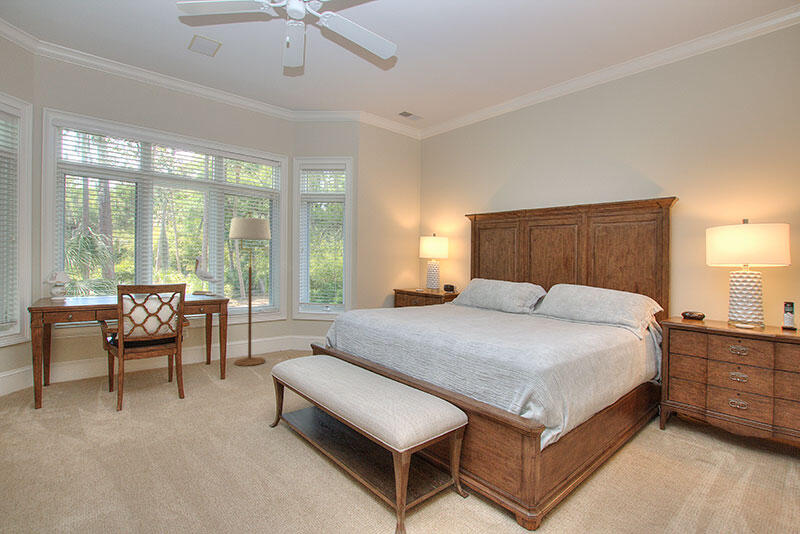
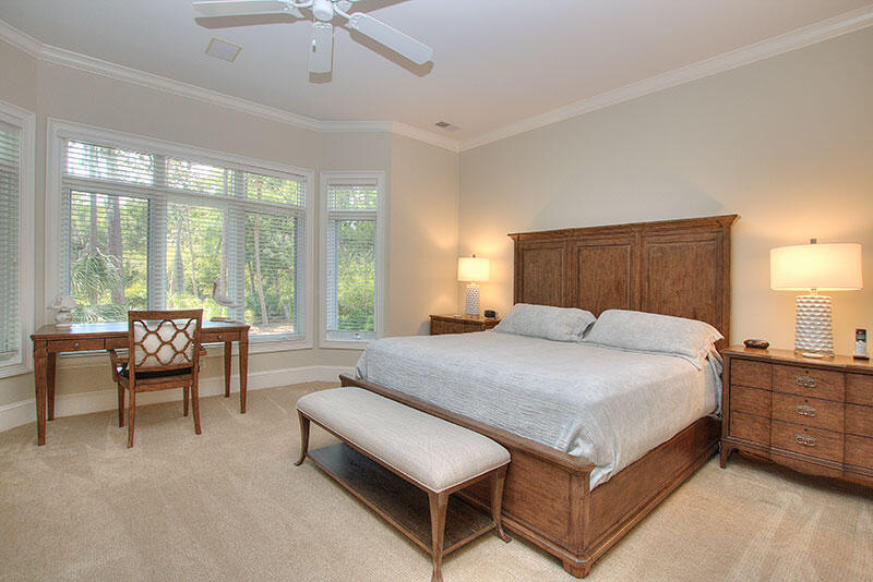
- floor lamp [228,211,272,367]
